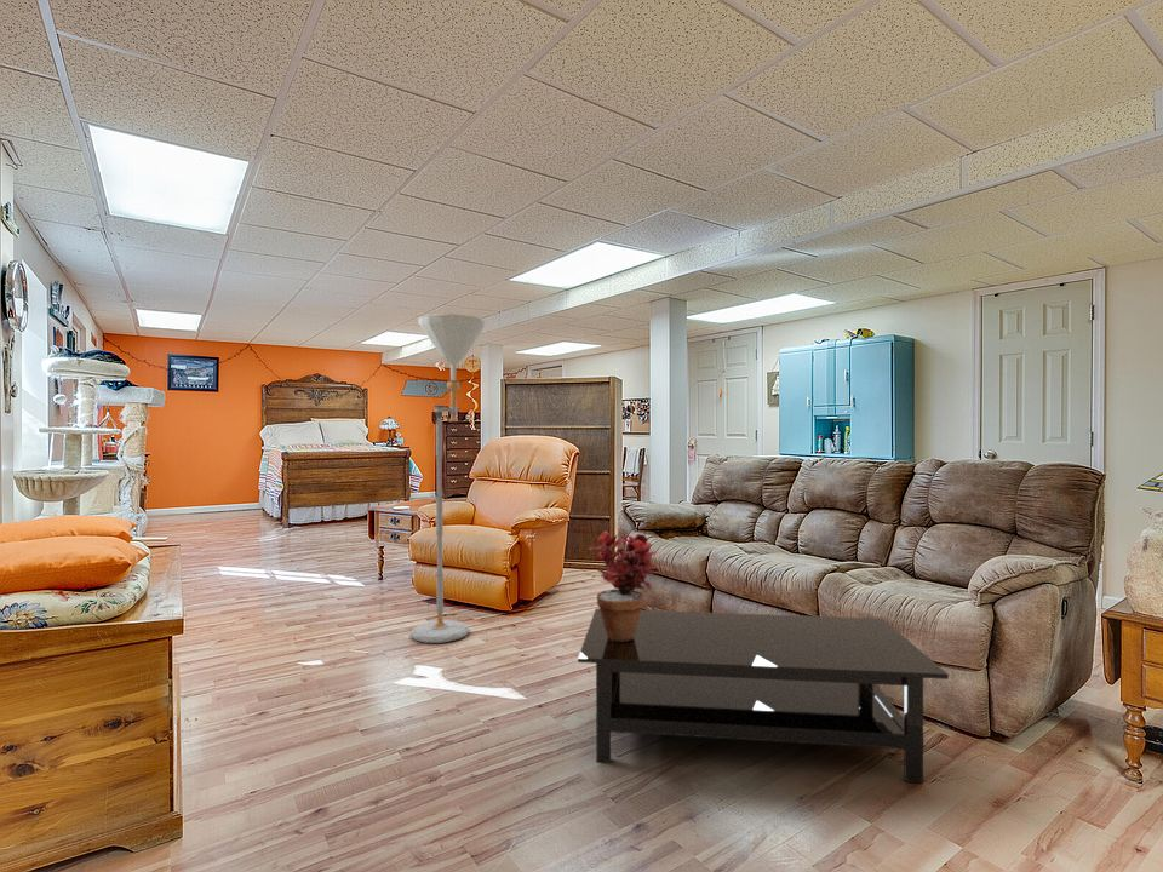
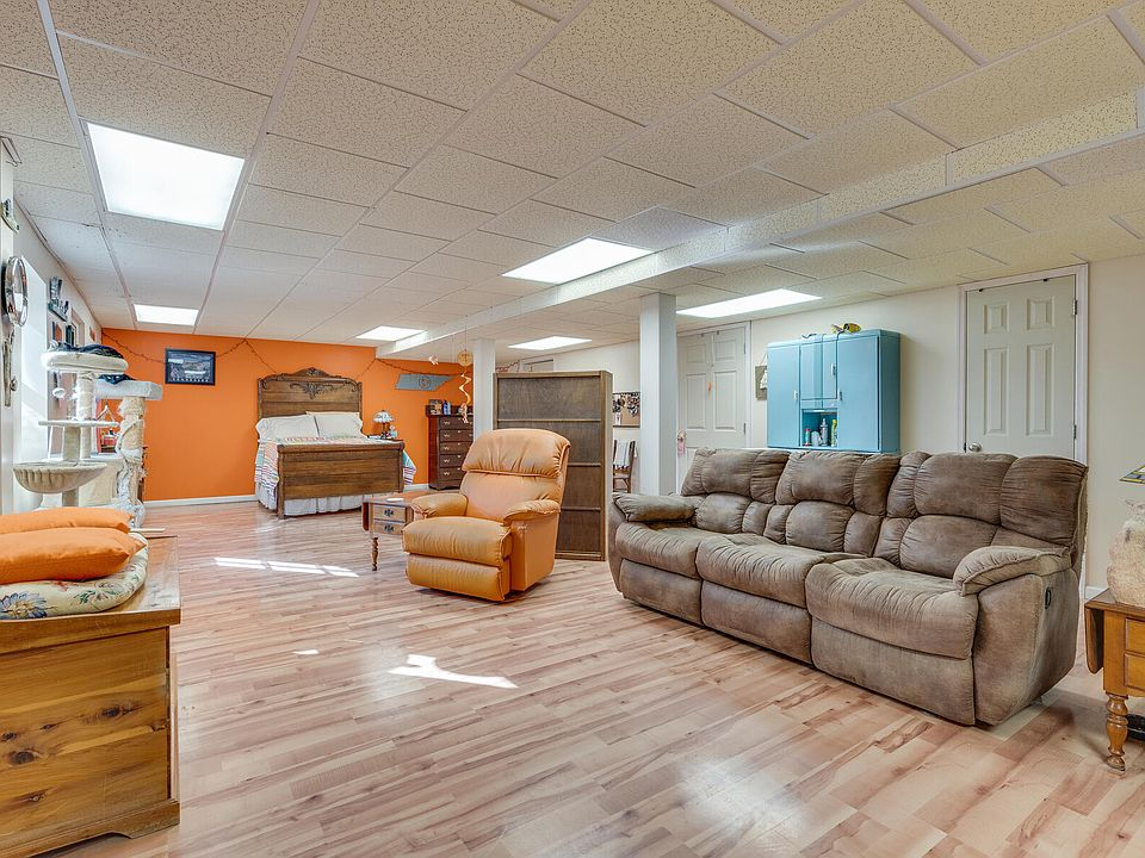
- floor lamp [411,312,488,644]
- potted plant [589,530,660,642]
- coffee table [577,608,950,785]
